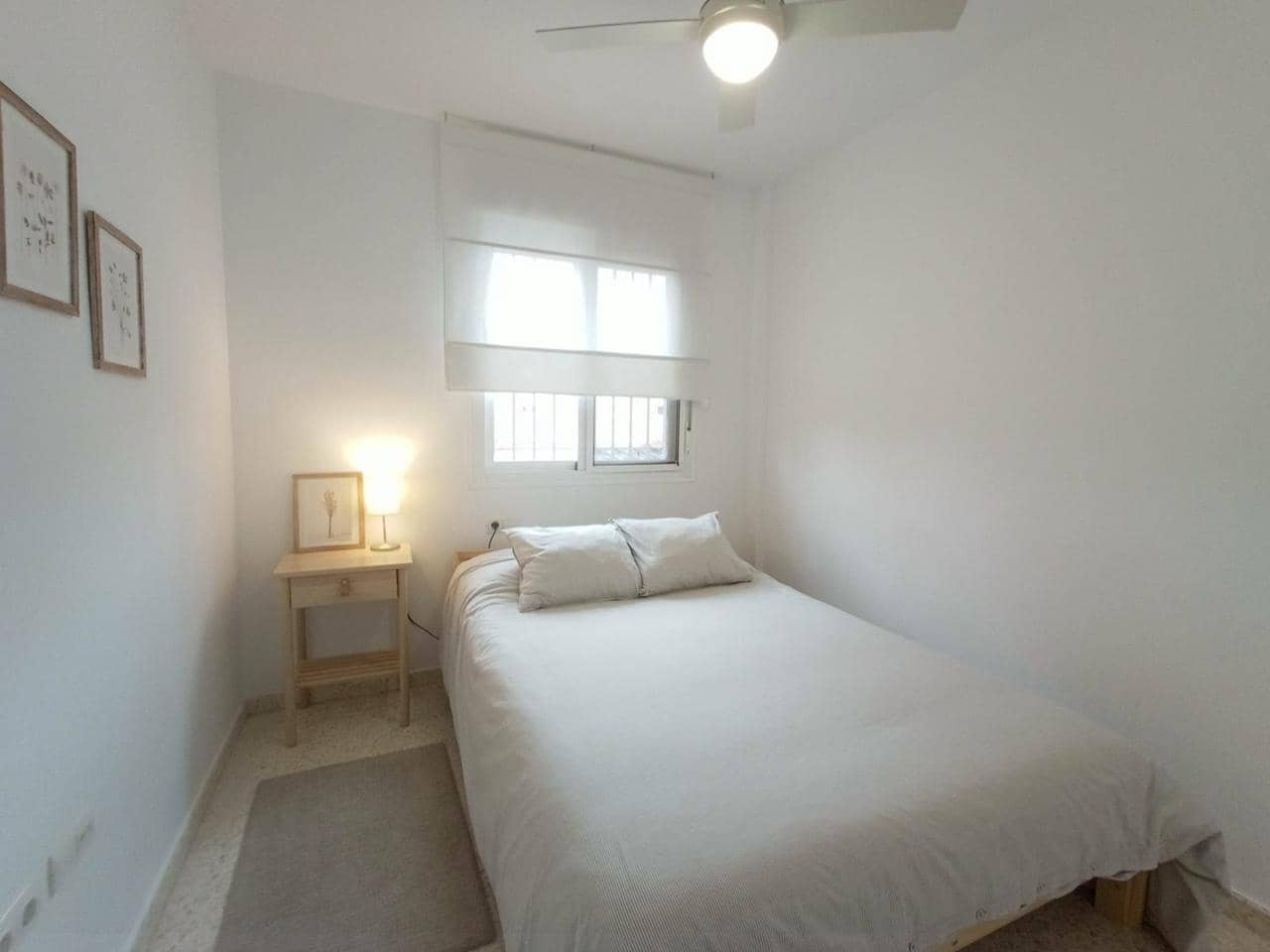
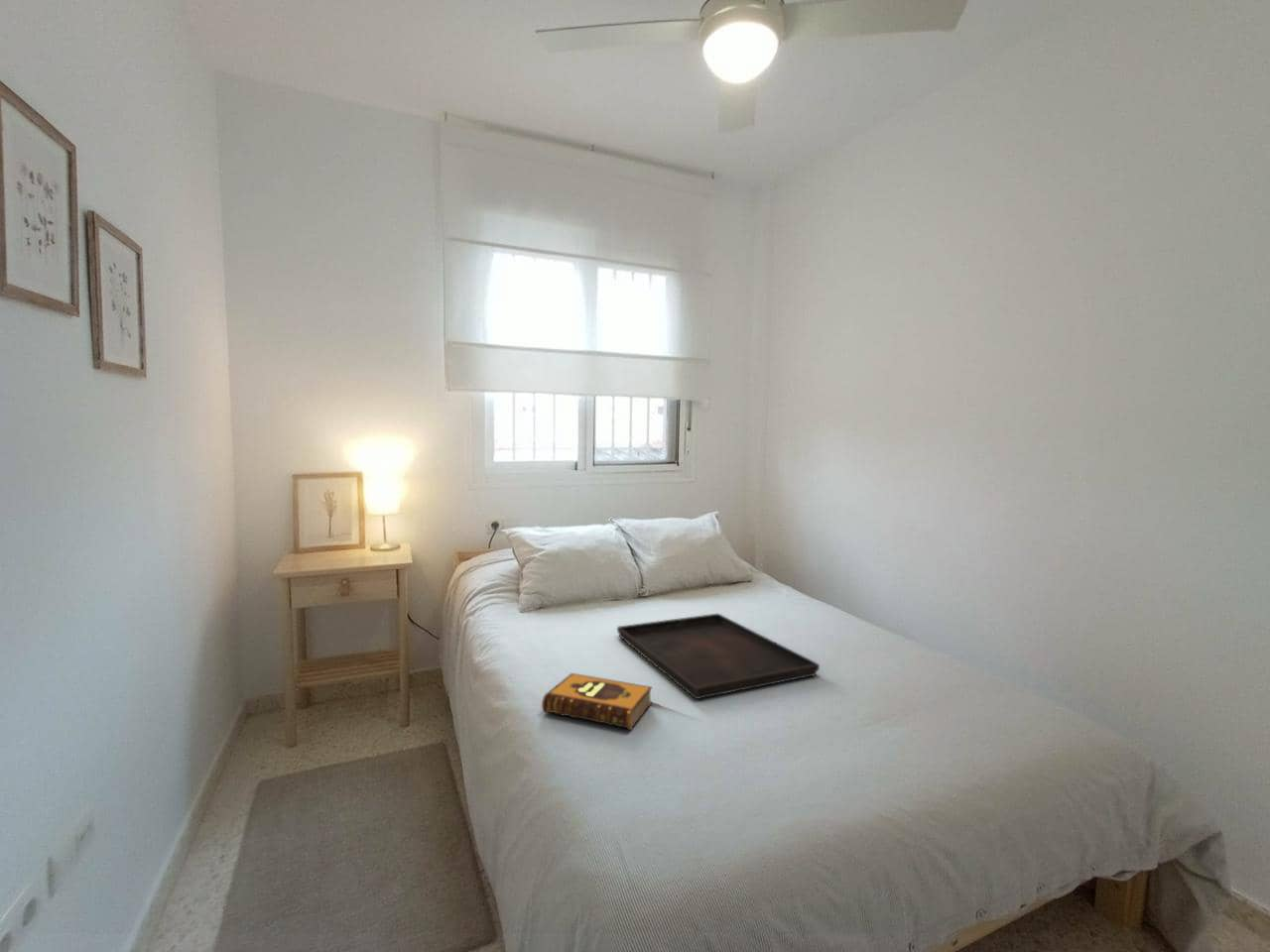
+ hardback book [541,672,653,731]
+ serving tray [616,613,821,700]
